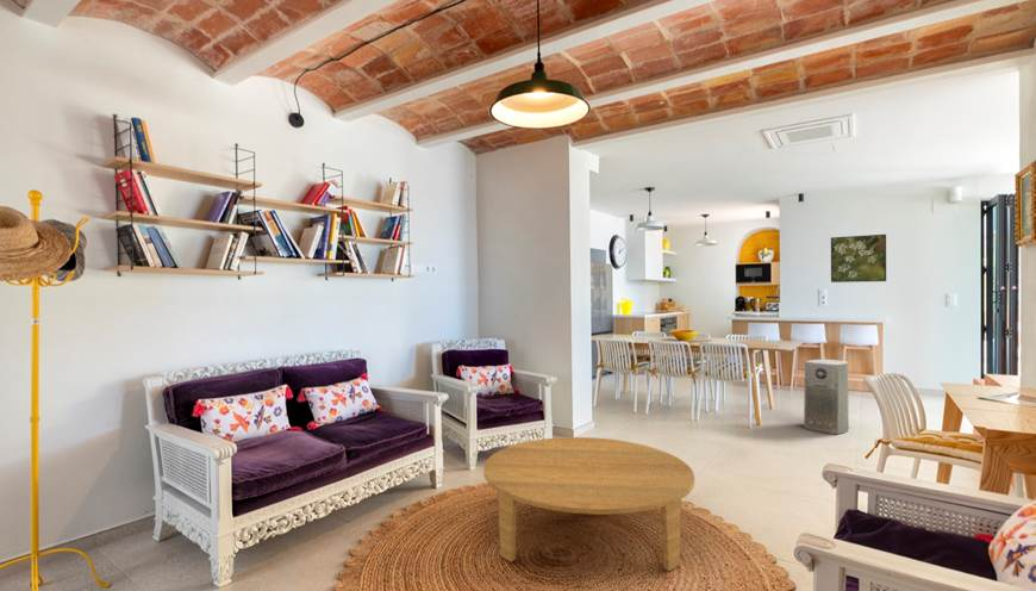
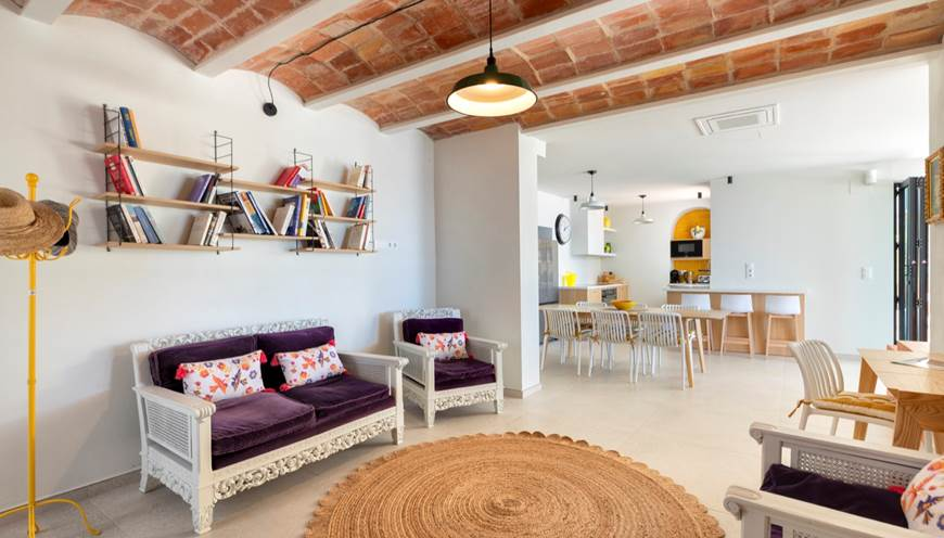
- coffee table [482,436,695,572]
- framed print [830,234,887,284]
- air purifier [803,359,850,436]
